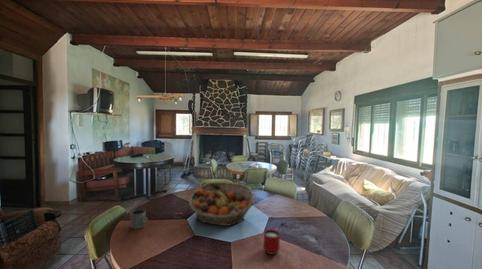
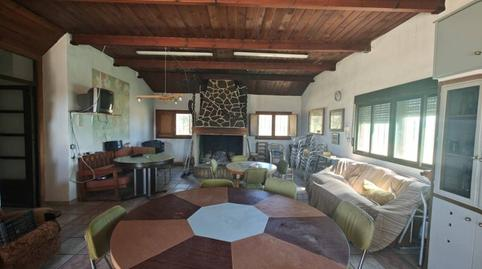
- mug [263,228,281,256]
- fruit basket [188,181,256,227]
- mug [129,208,149,230]
